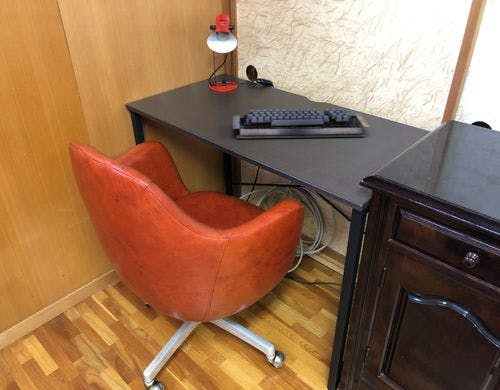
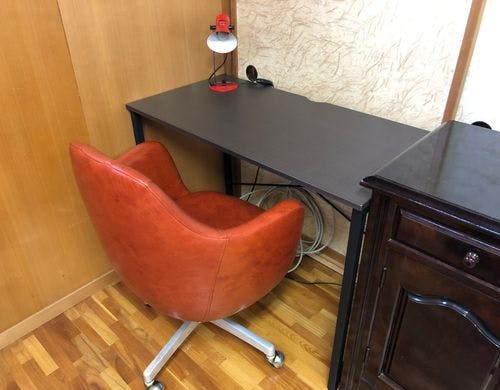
- computer keyboard [232,108,371,139]
